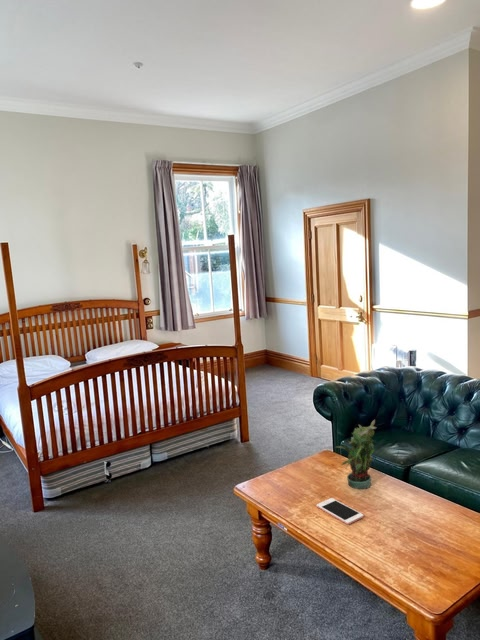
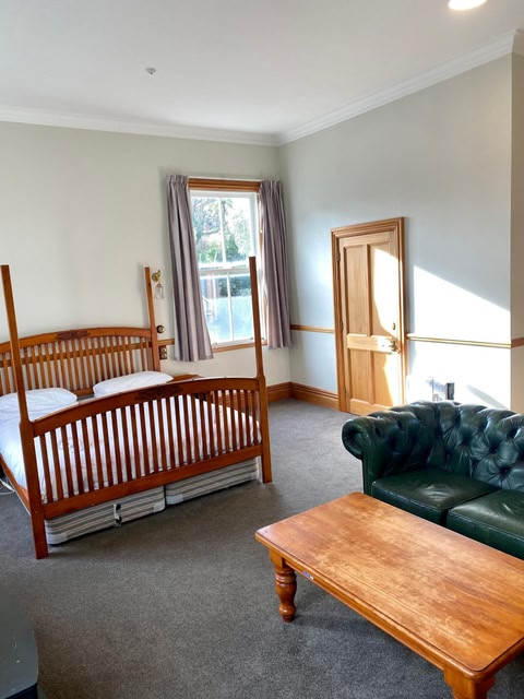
- cell phone [316,497,364,525]
- potted plant [334,419,378,490]
